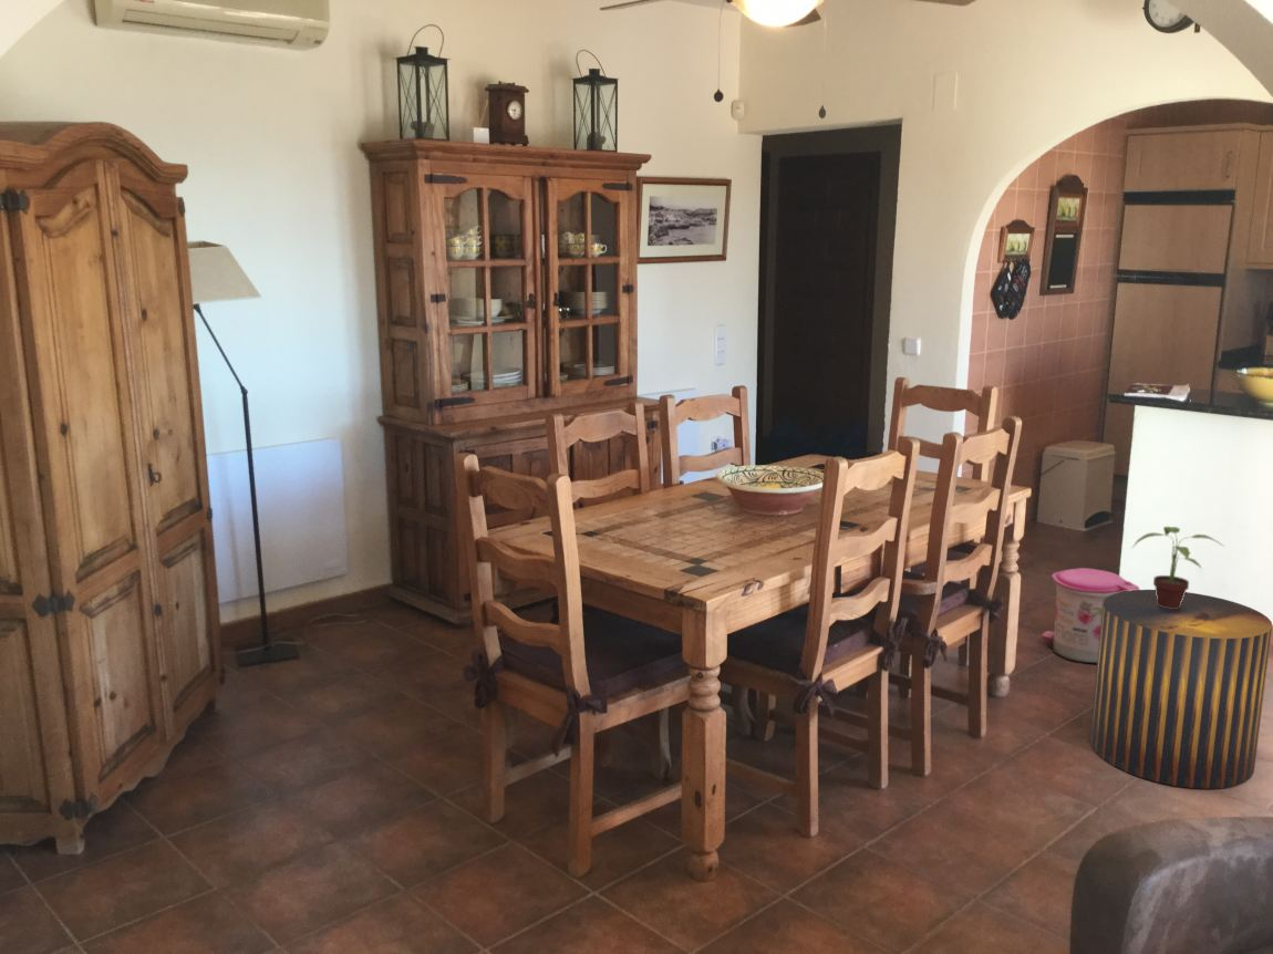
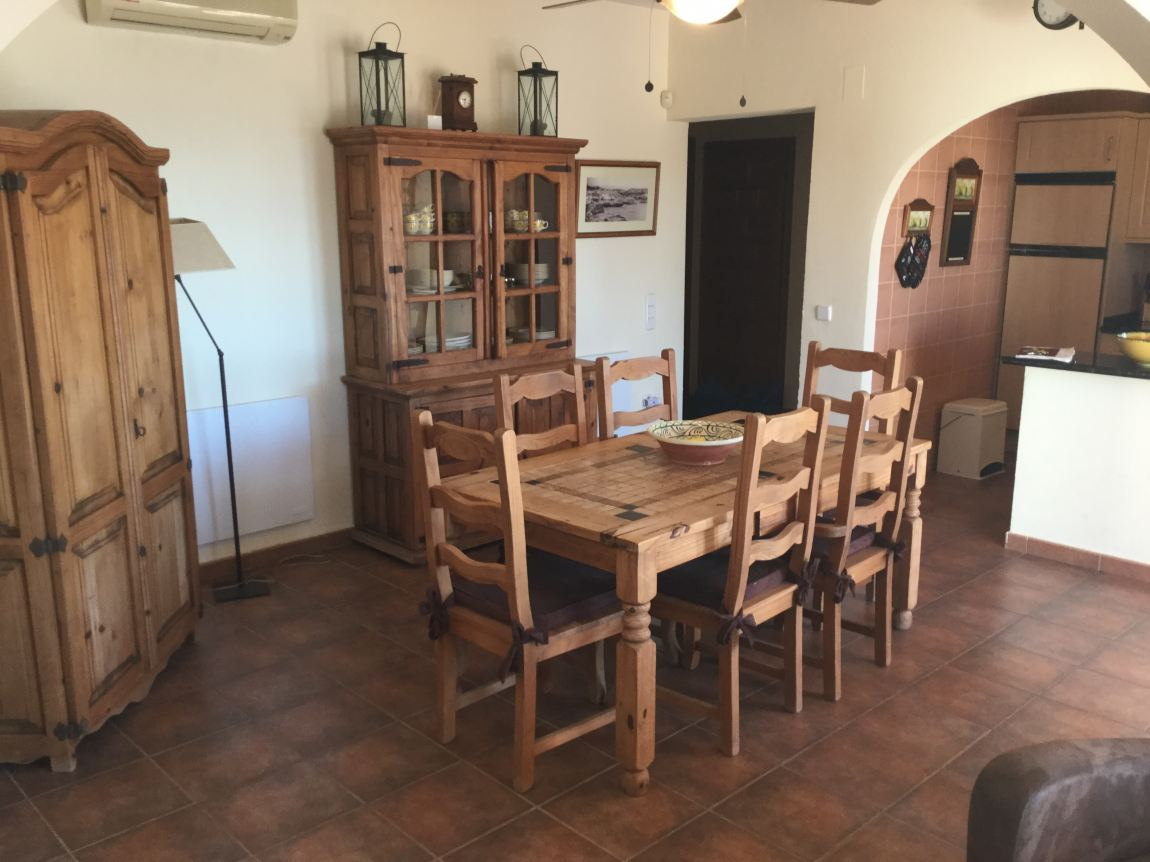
- stool [1088,589,1273,790]
- potted plant [1131,526,1225,609]
- trash can [1041,567,1140,664]
